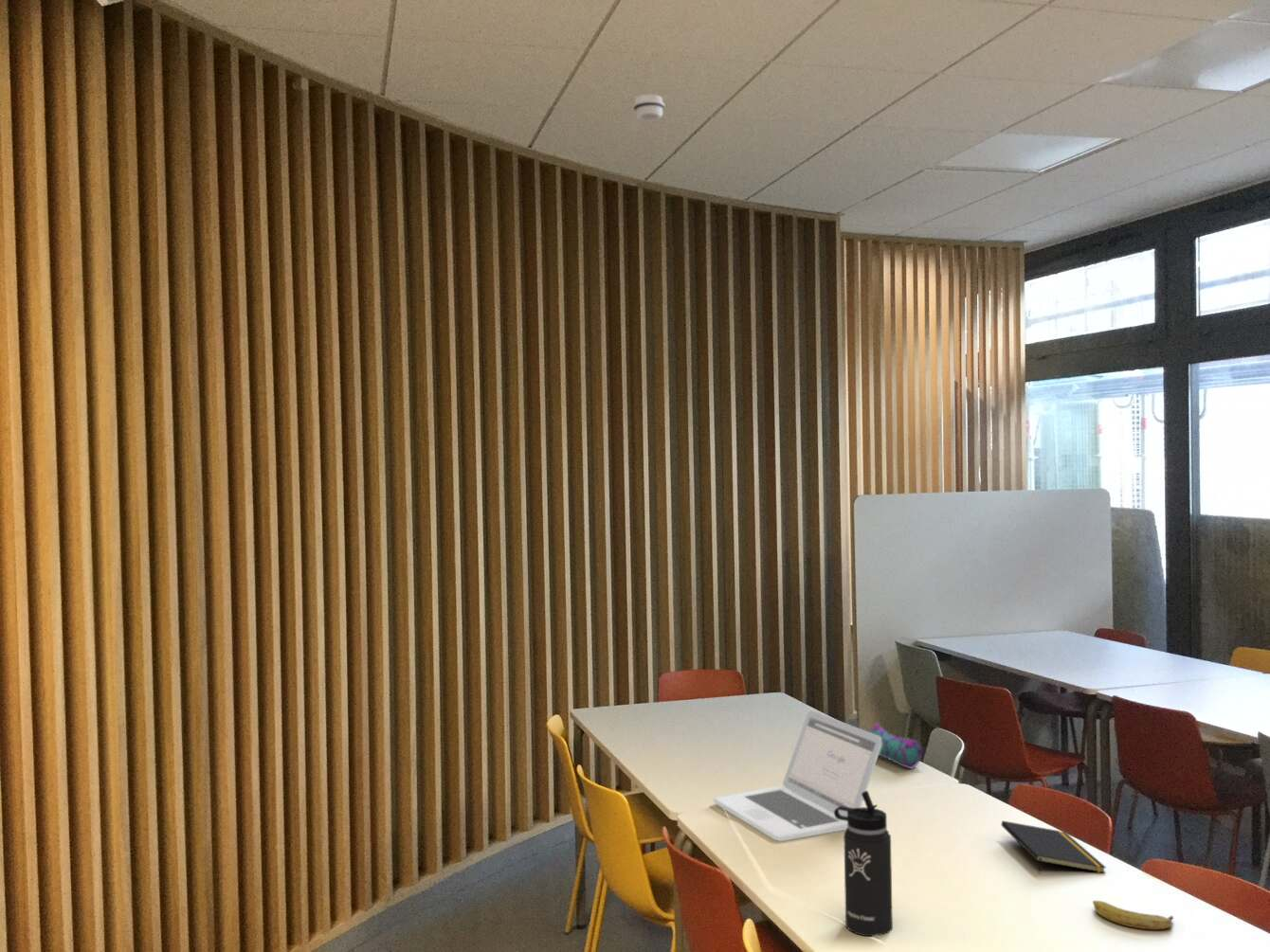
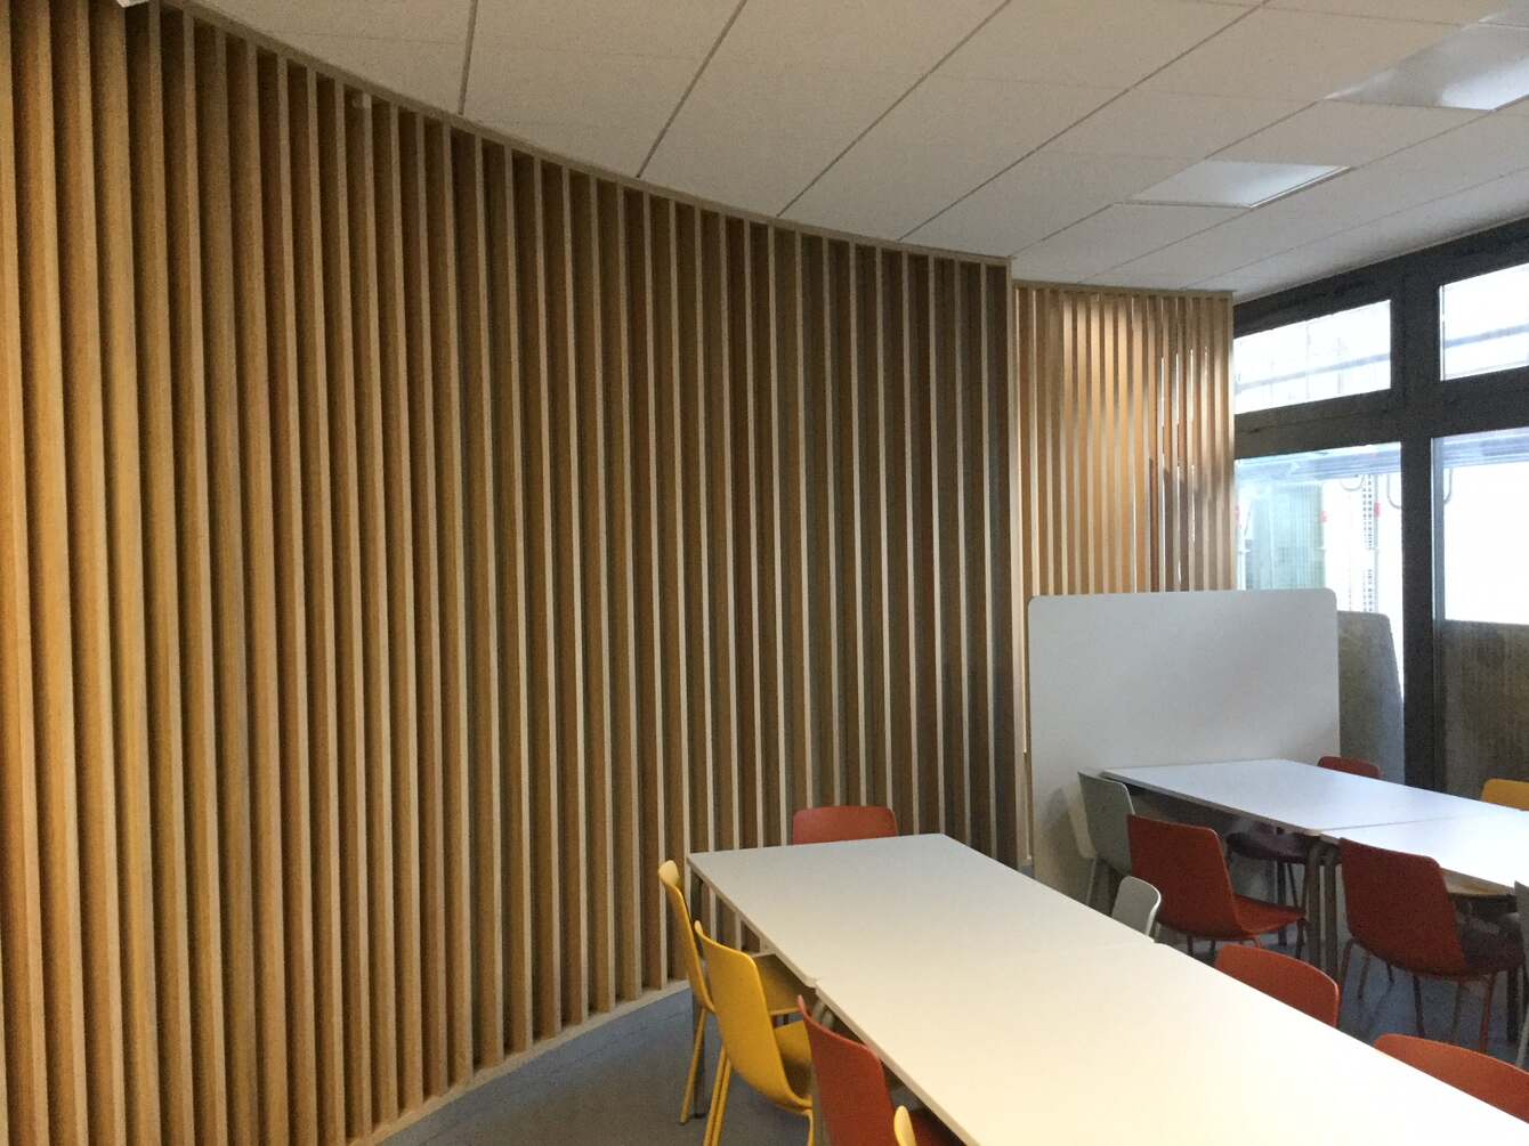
- smoke detector [632,93,665,121]
- laptop [713,710,881,842]
- thermos bottle [834,790,894,938]
- pencil case [868,723,927,770]
- notepad [1001,820,1107,874]
- fruit [1092,900,1174,931]
